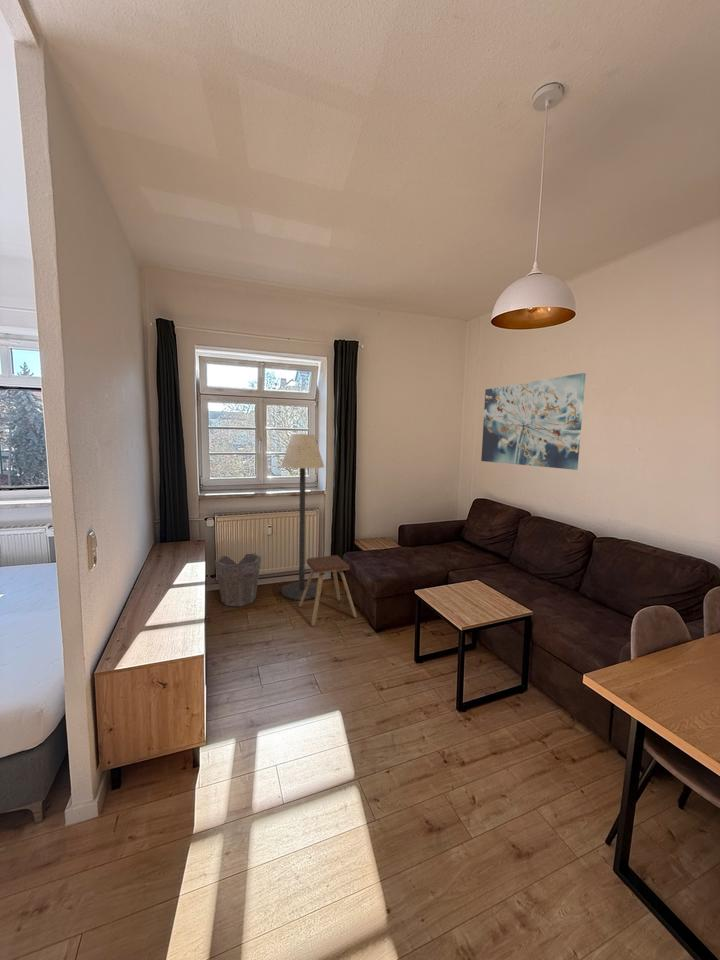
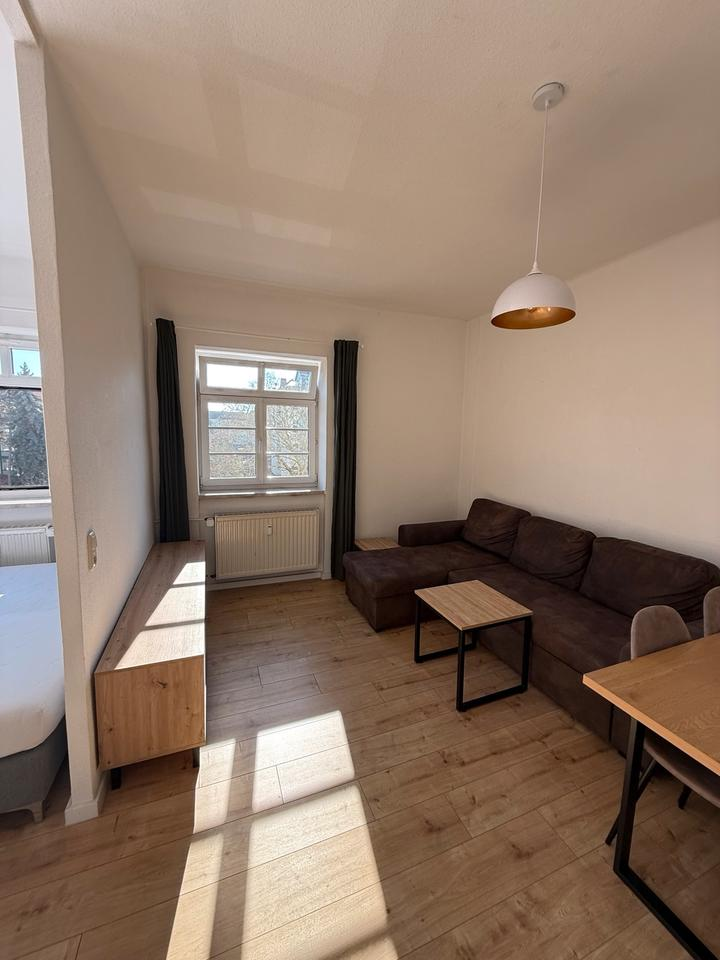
- waste bin [214,552,262,607]
- music stool [298,554,358,627]
- wall art [480,372,587,471]
- floor lamp [280,433,325,601]
